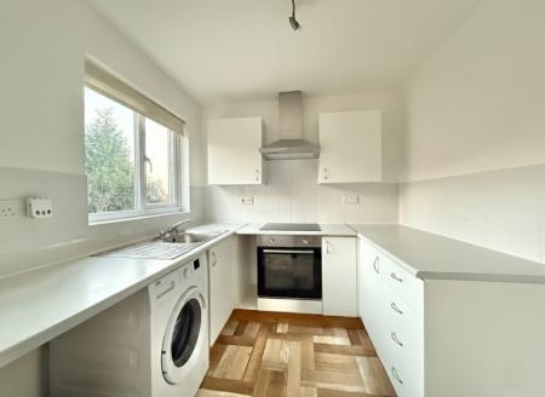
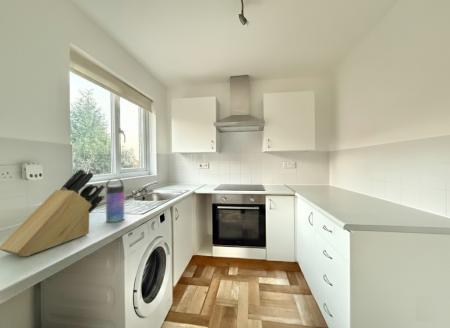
+ knife block [0,168,106,257]
+ water bottle [104,177,125,223]
